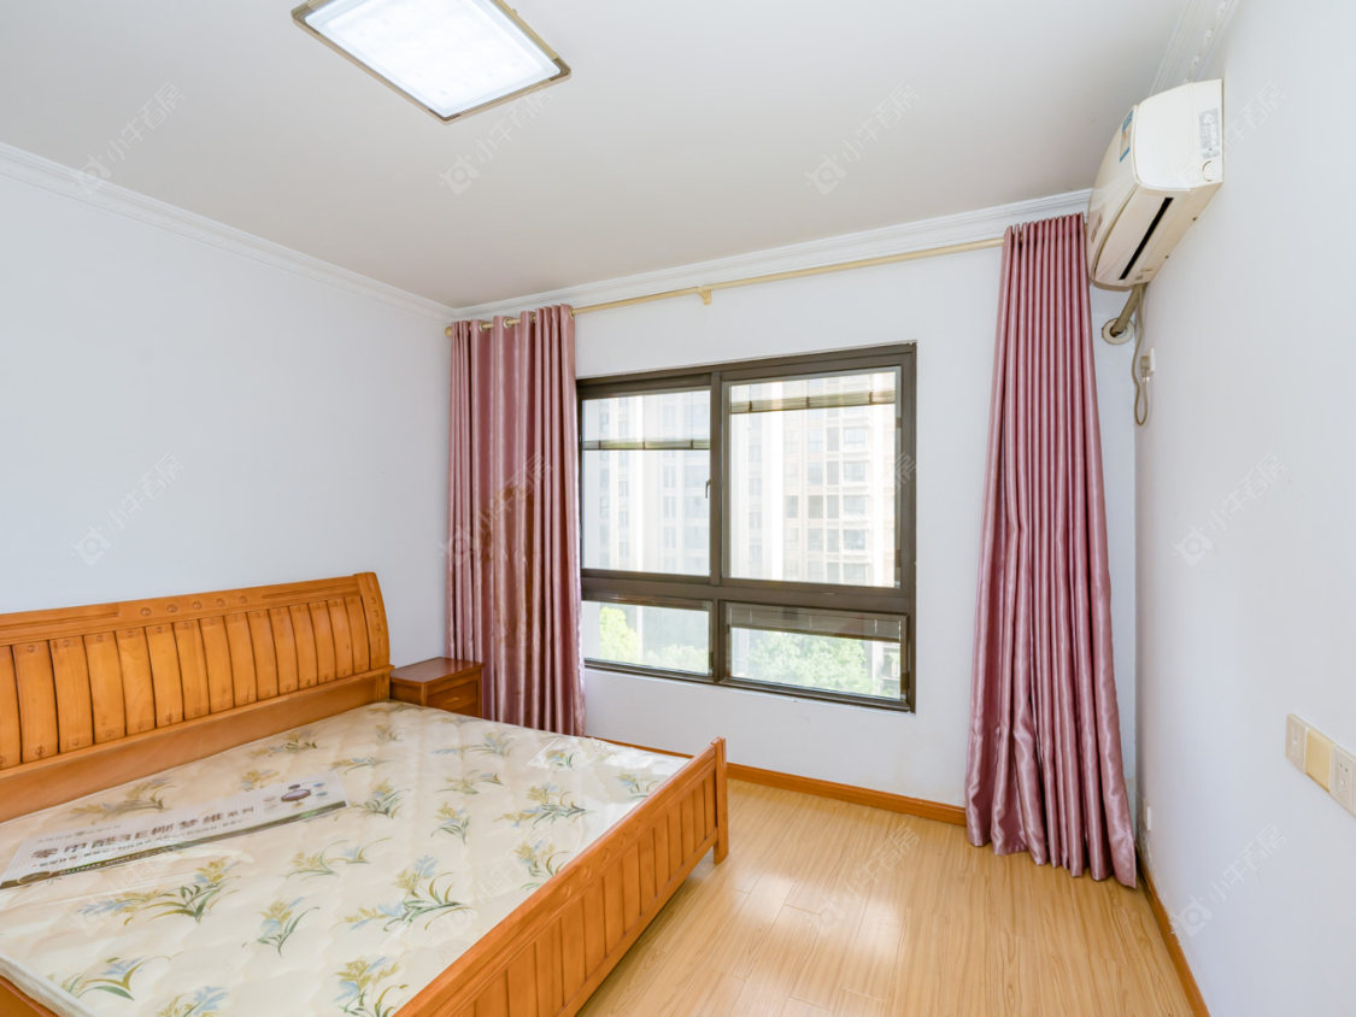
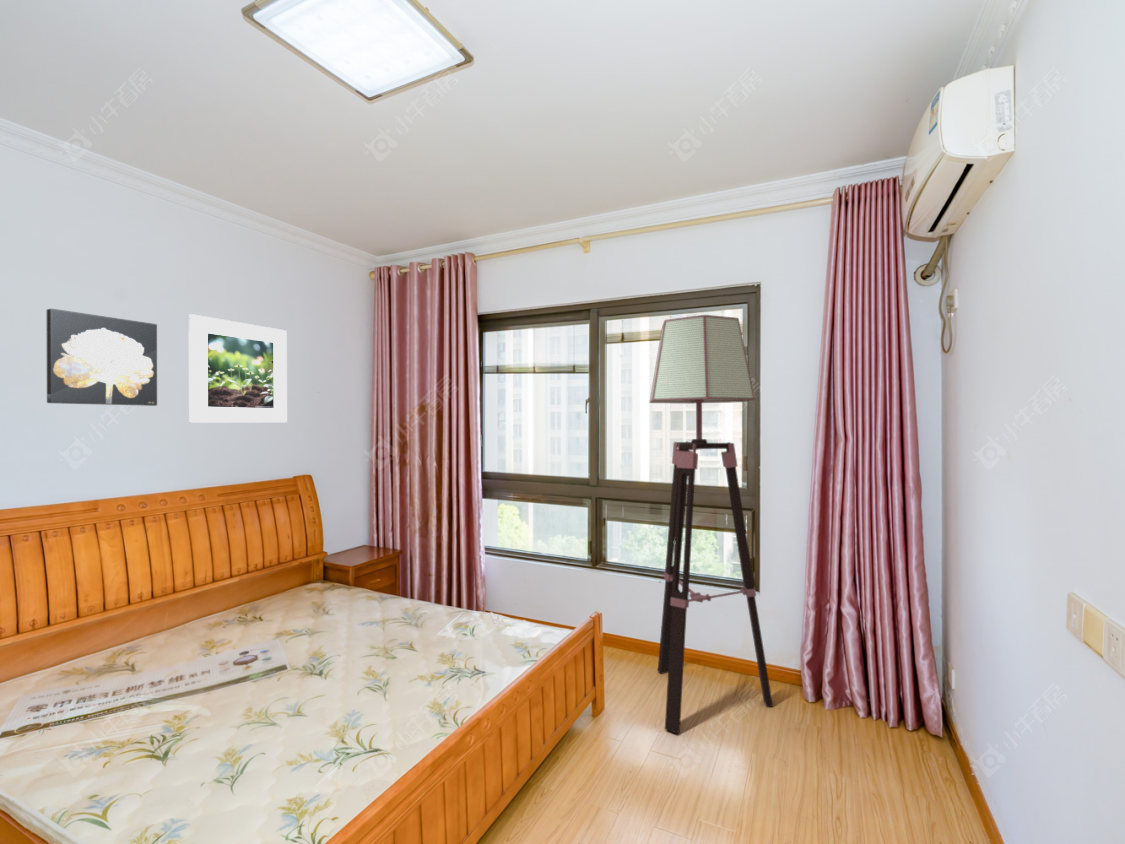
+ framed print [188,313,288,424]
+ floor lamp [648,314,774,735]
+ wall art [45,308,158,407]
